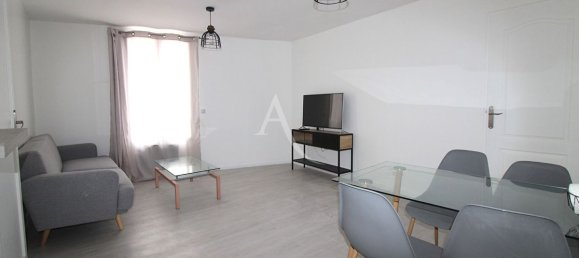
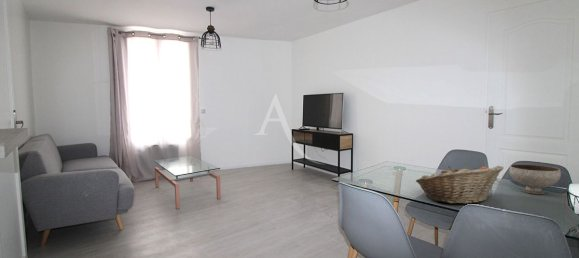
+ fruit basket [415,165,504,205]
+ bowl [509,163,562,195]
